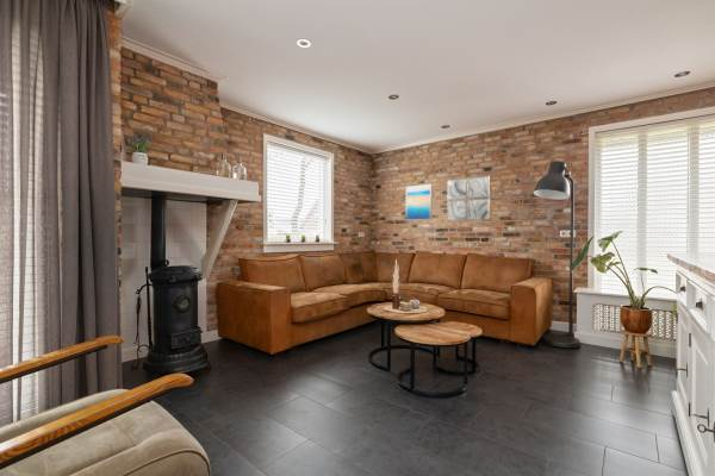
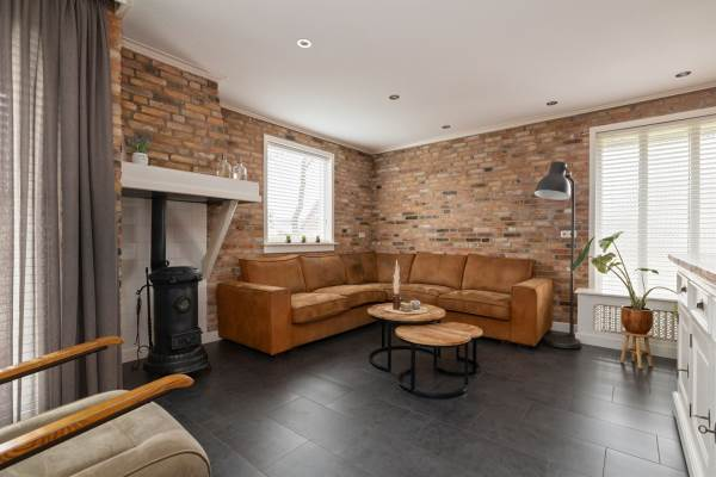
- wall art [405,183,433,221]
- wall art [447,175,491,223]
